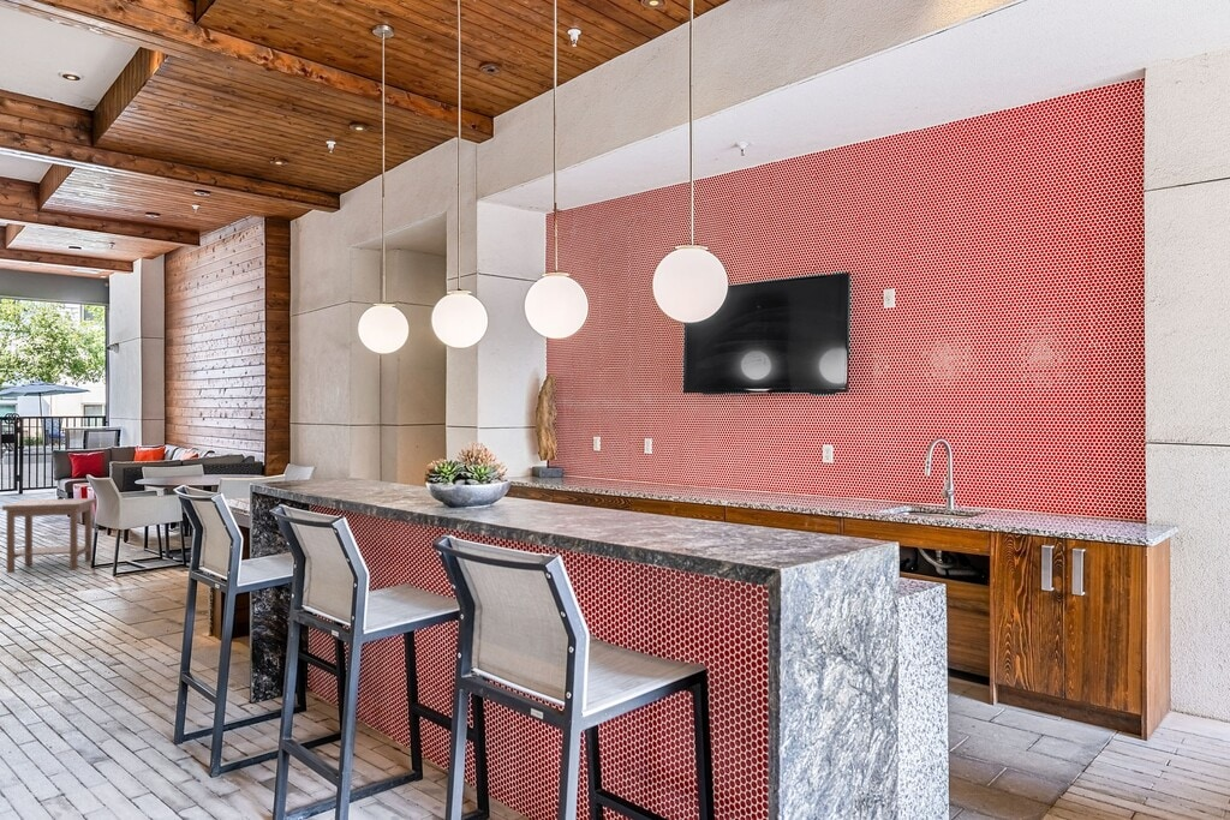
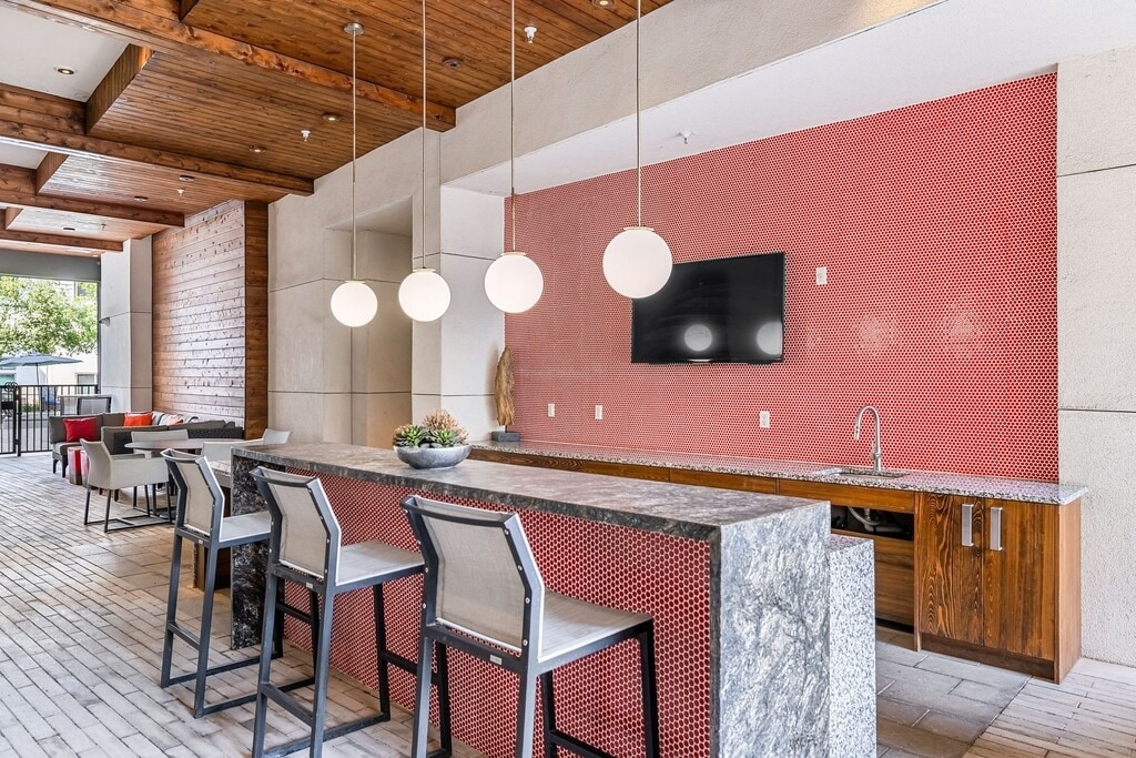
- side table [1,497,97,574]
